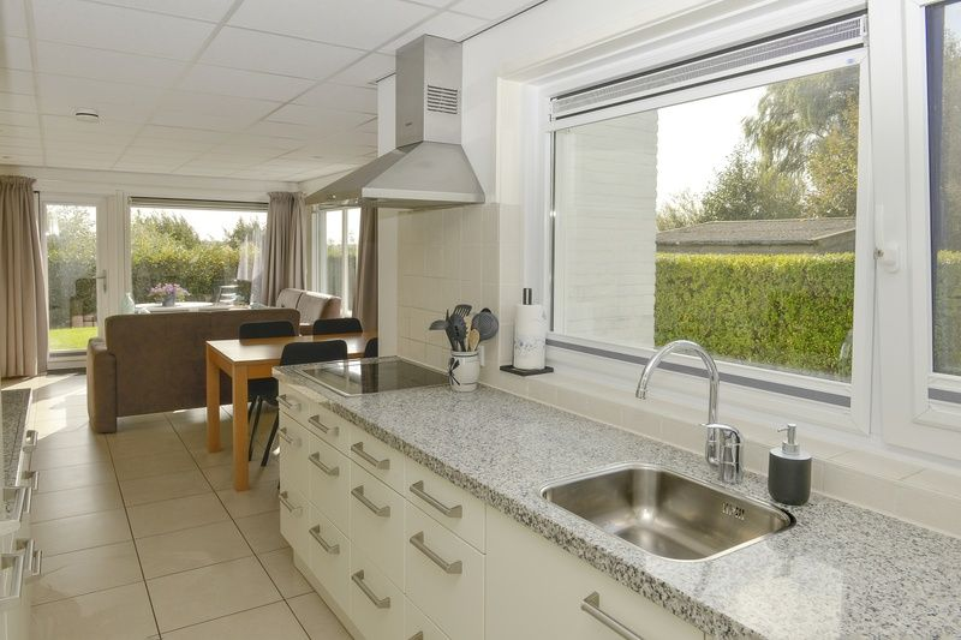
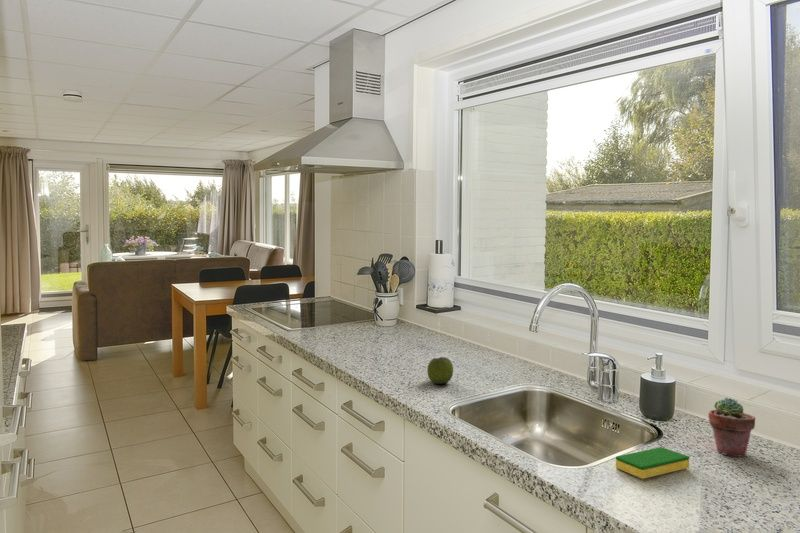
+ potted succulent [707,397,756,457]
+ dish sponge [615,446,690,480]
+ apple [426,356,454,385]
